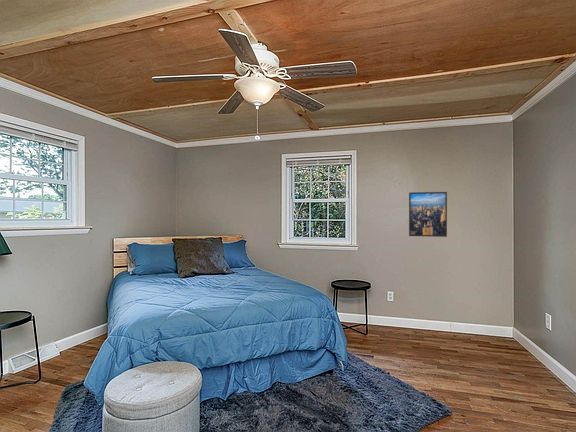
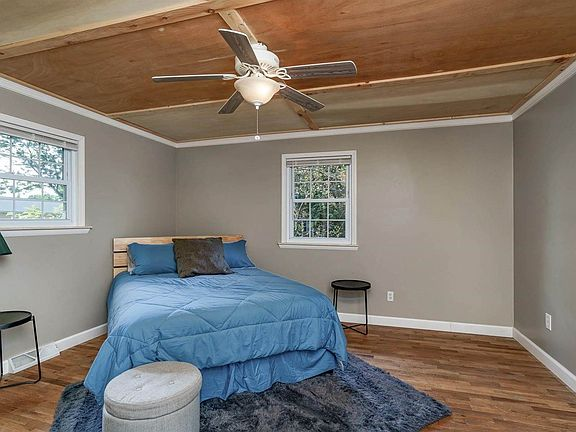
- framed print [408,191,448,238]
